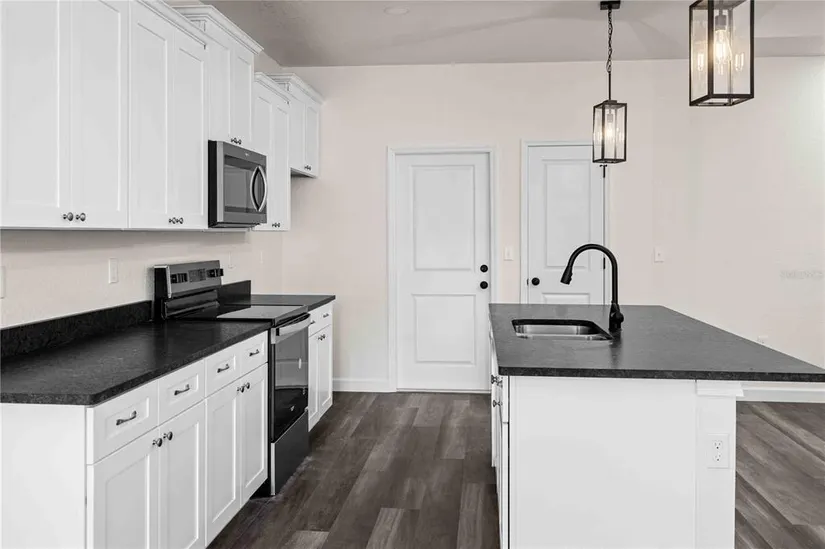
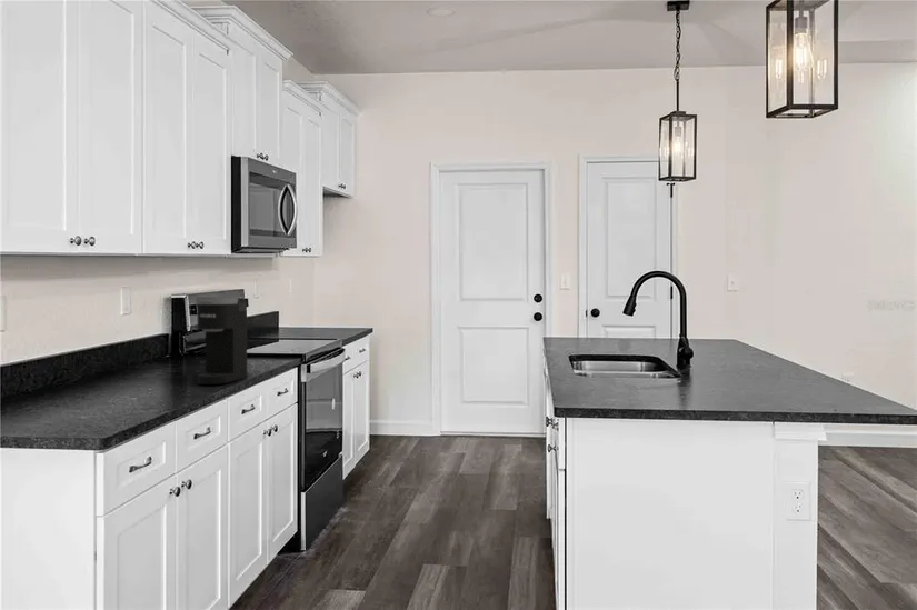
+ coffee maker [195,296,248,386]
